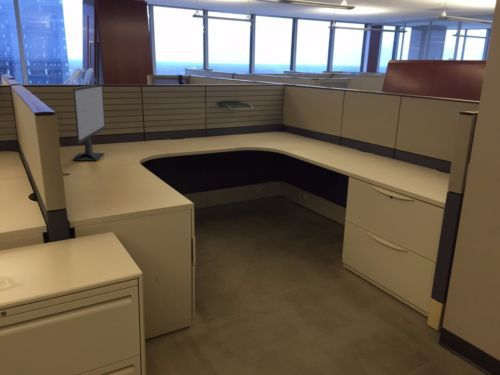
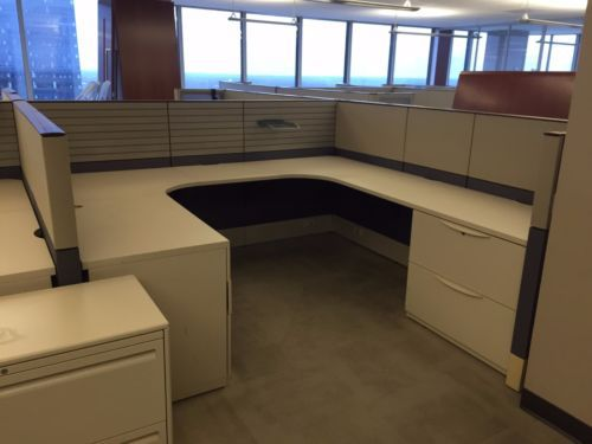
- computer monitor [72,83,106,161]
